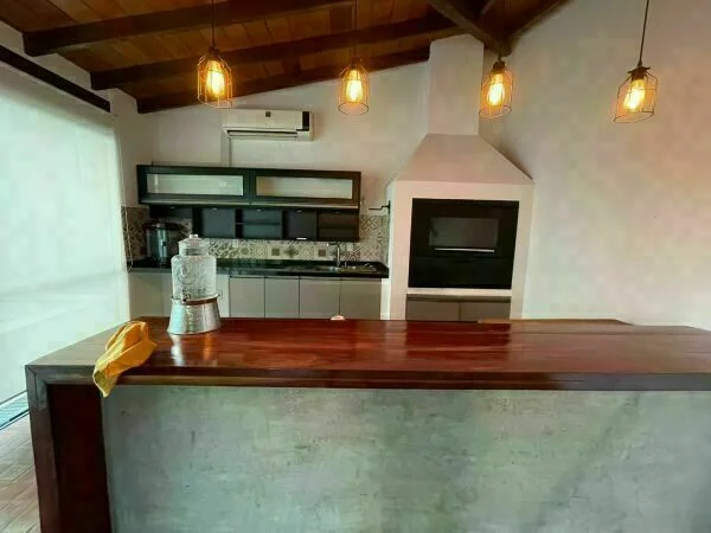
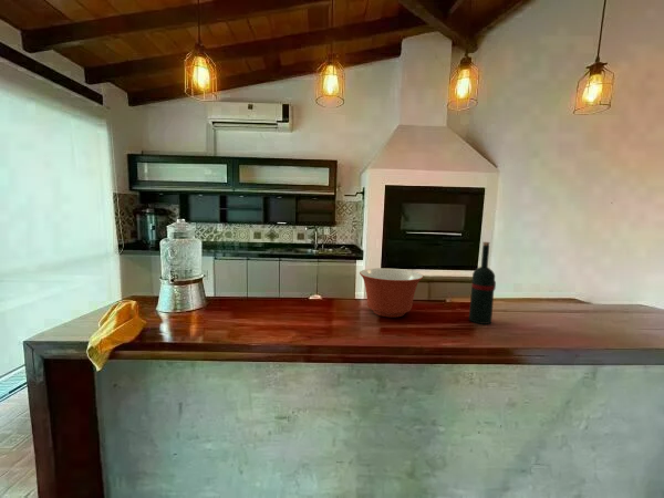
+ wine bottle [468,241,497,325]
+ mixing bowl [359,267,424,319]
